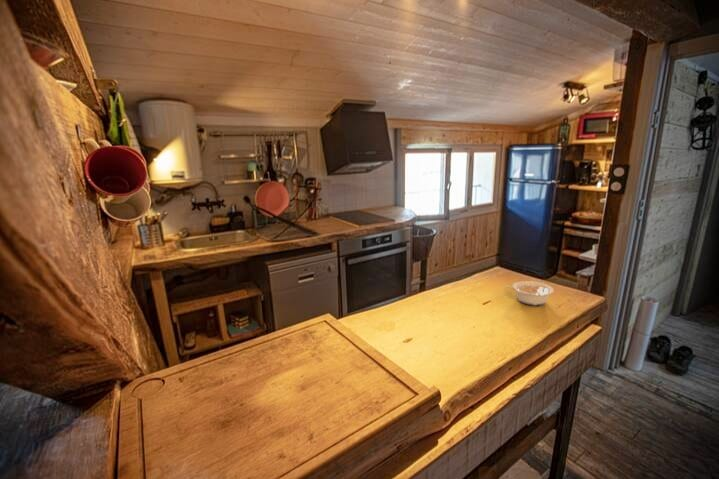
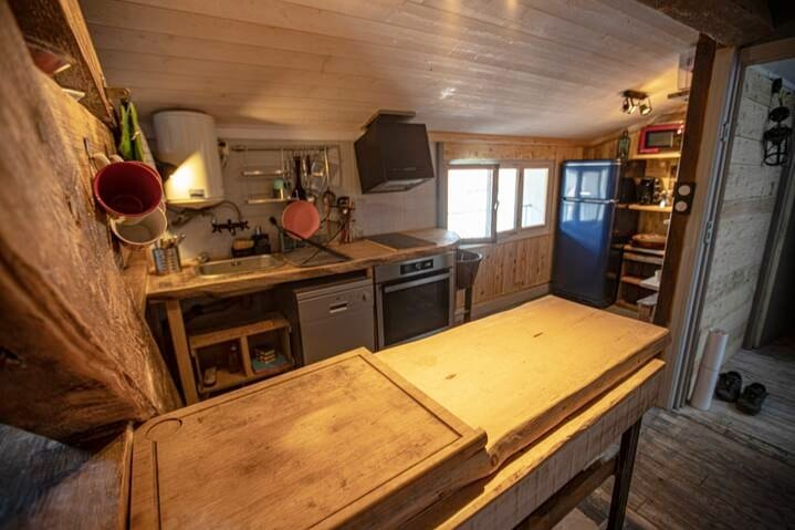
- legume [504,280,555,306]
